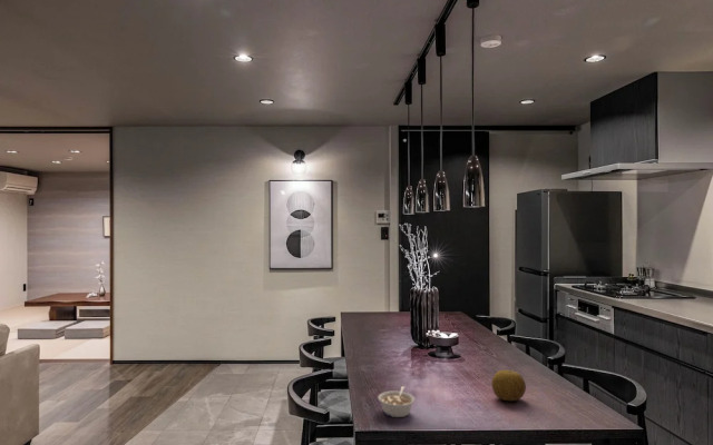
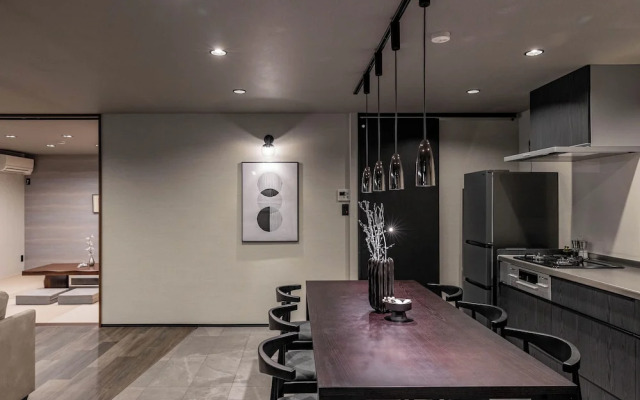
- legume [377,385,417,418]
- fruit [490,369,527,402]
